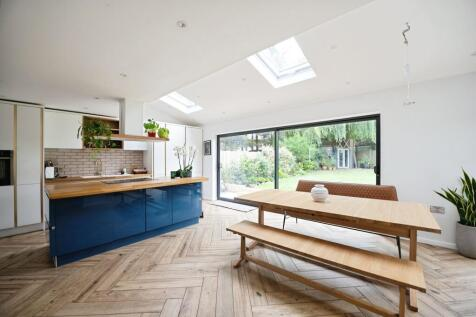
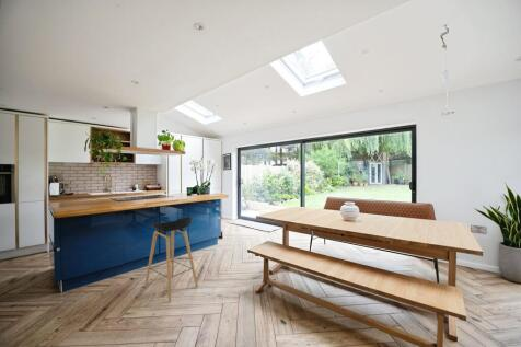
+ stool [143,216,199,302]
